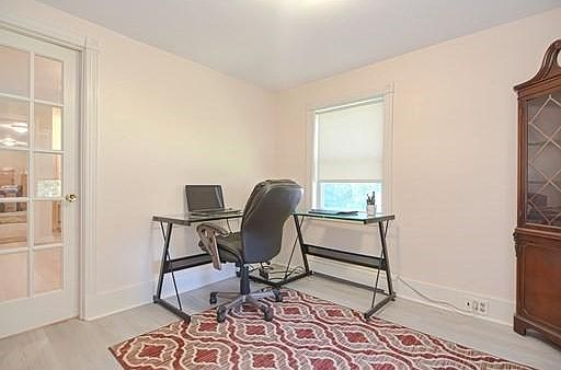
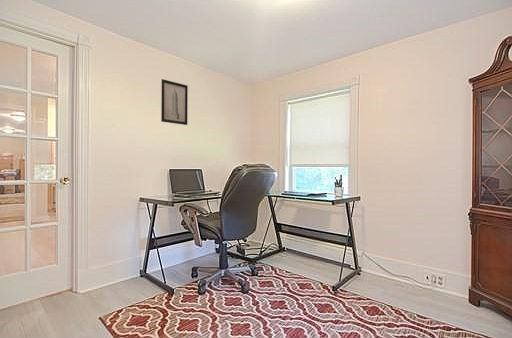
+ wall art [160,78,189,126]
